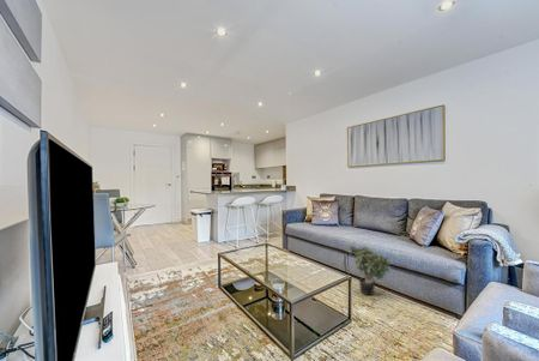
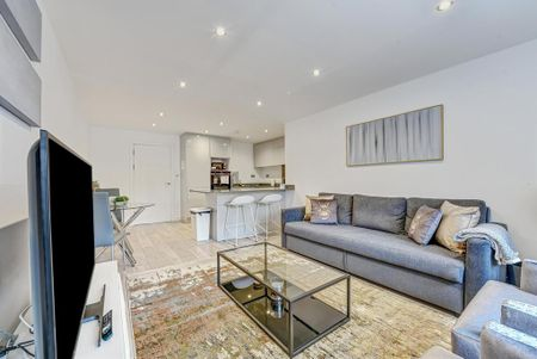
- potted plant [347,245,392,296]
